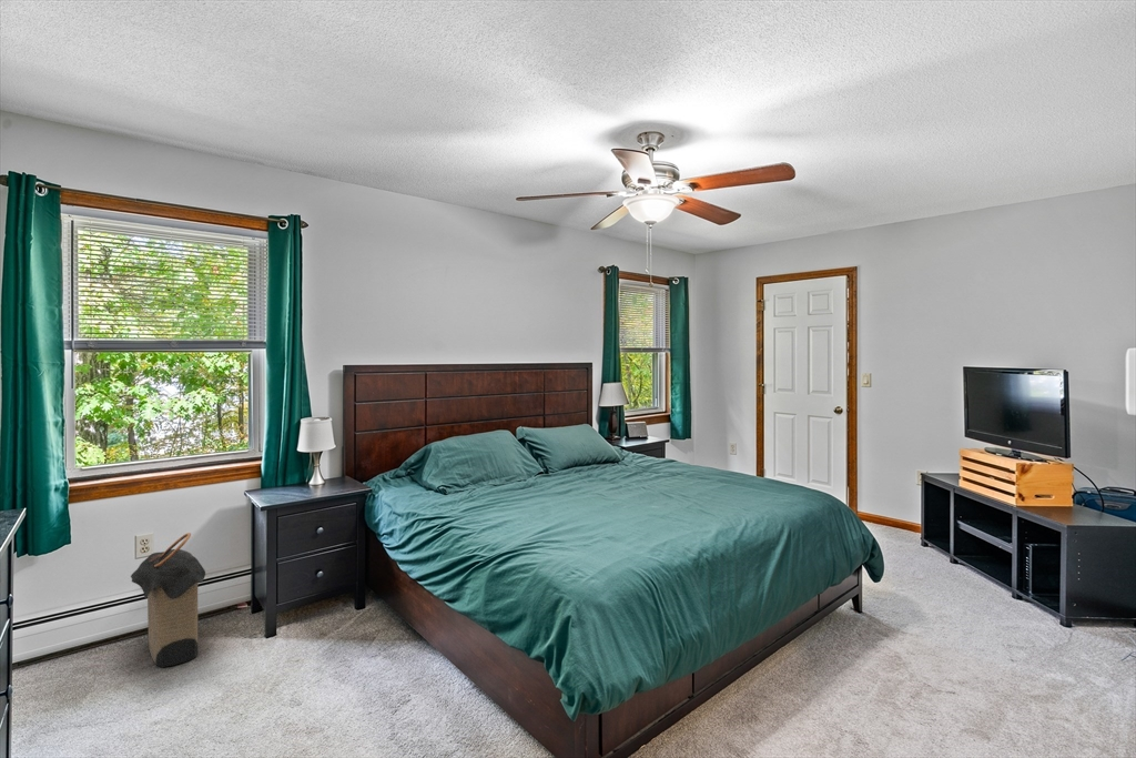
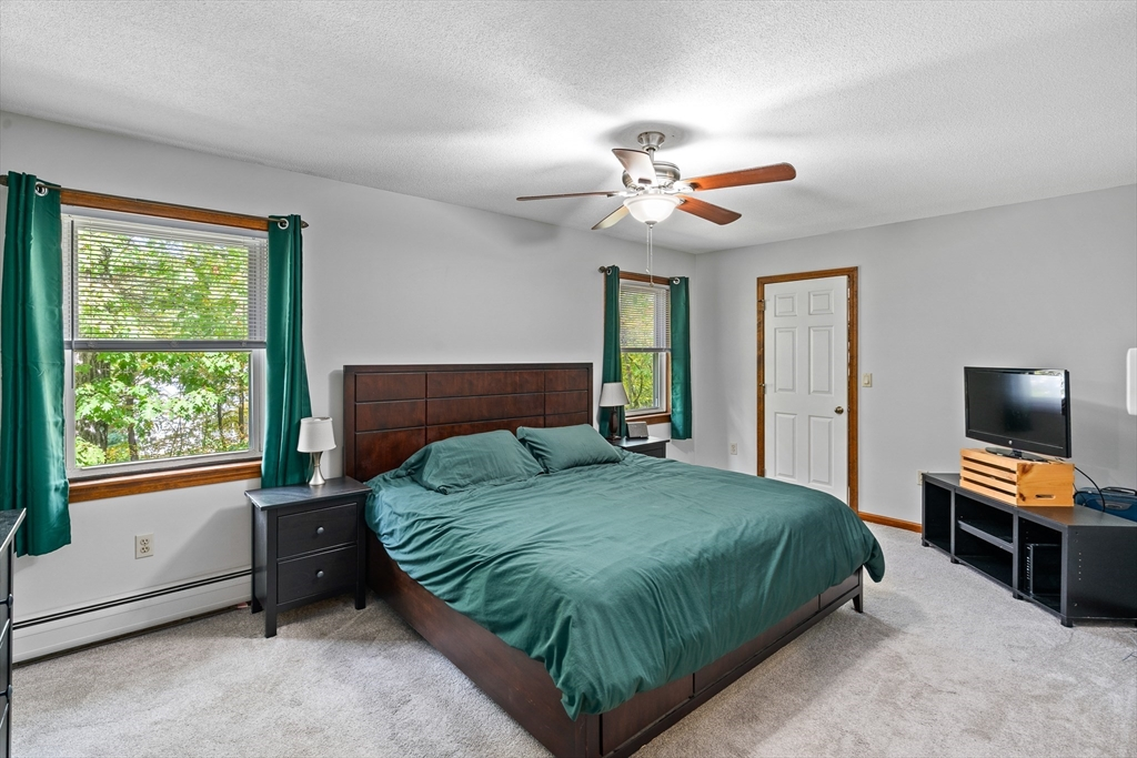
- laundry hamper [130,532,206,668]
